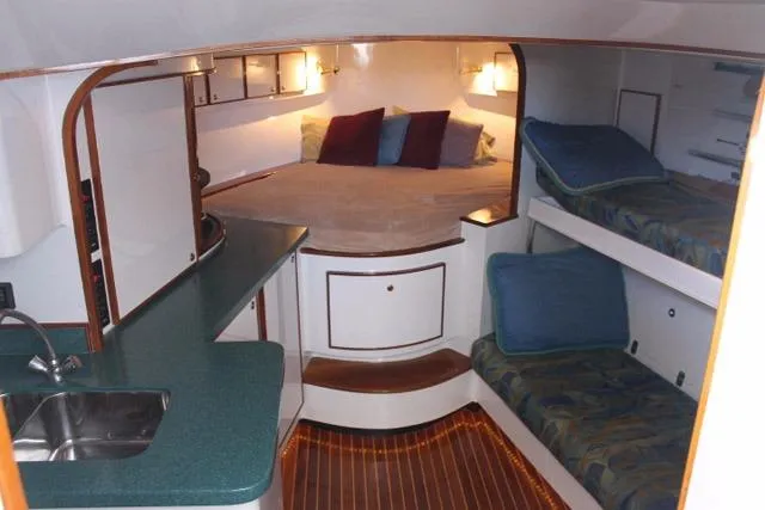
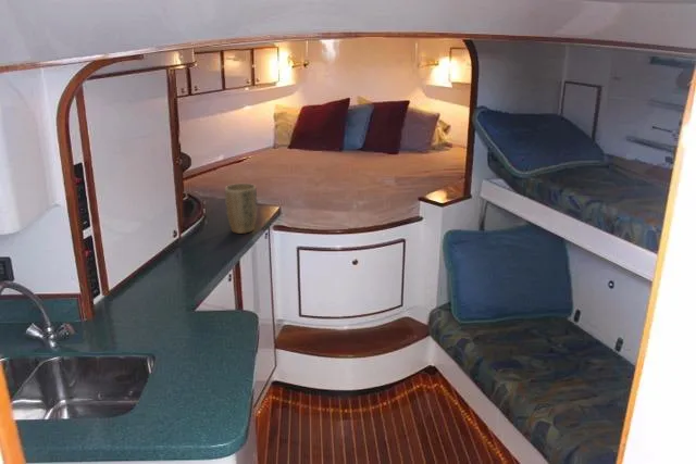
+ plant pot [224,183,258,235]
